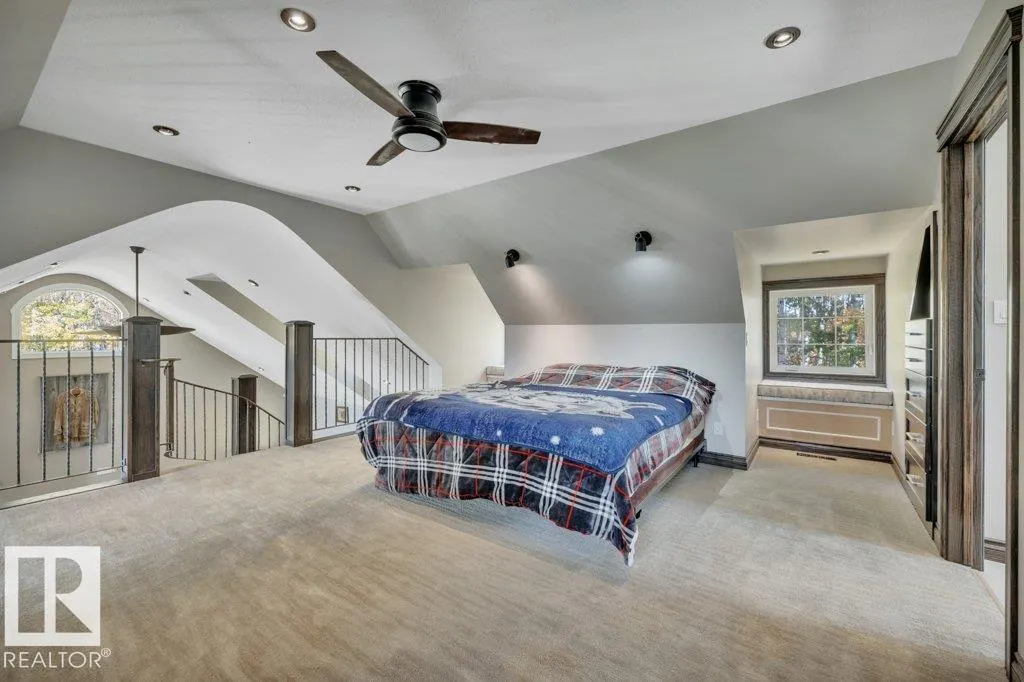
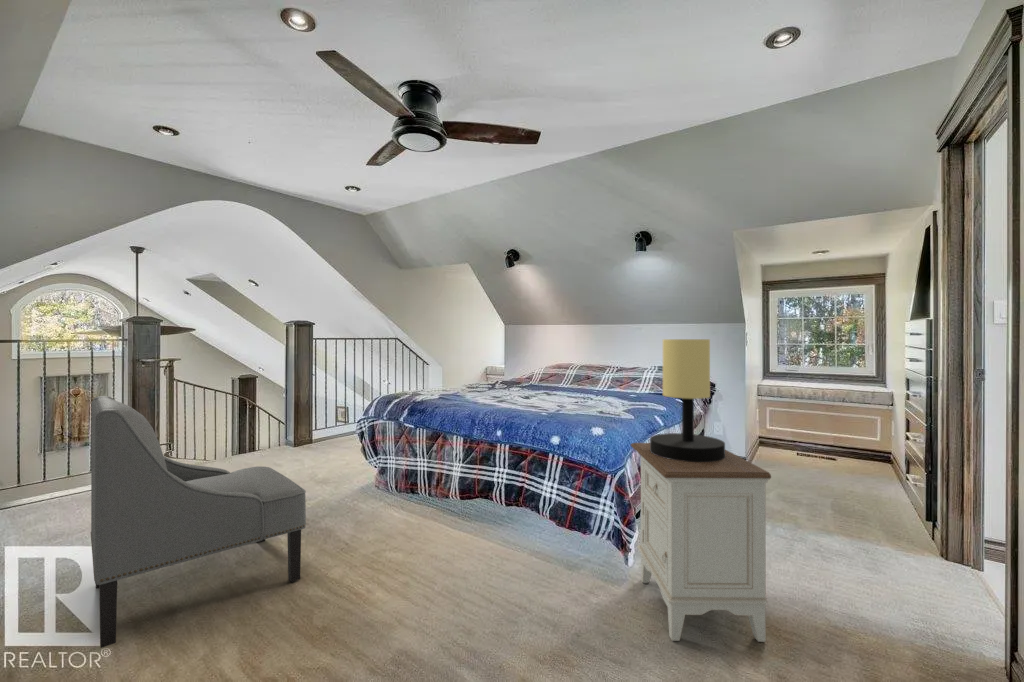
+ chair [90,395,307,649]
+ nightstand [630,442,772,643]
+ table lamp [649,338,726,462]
